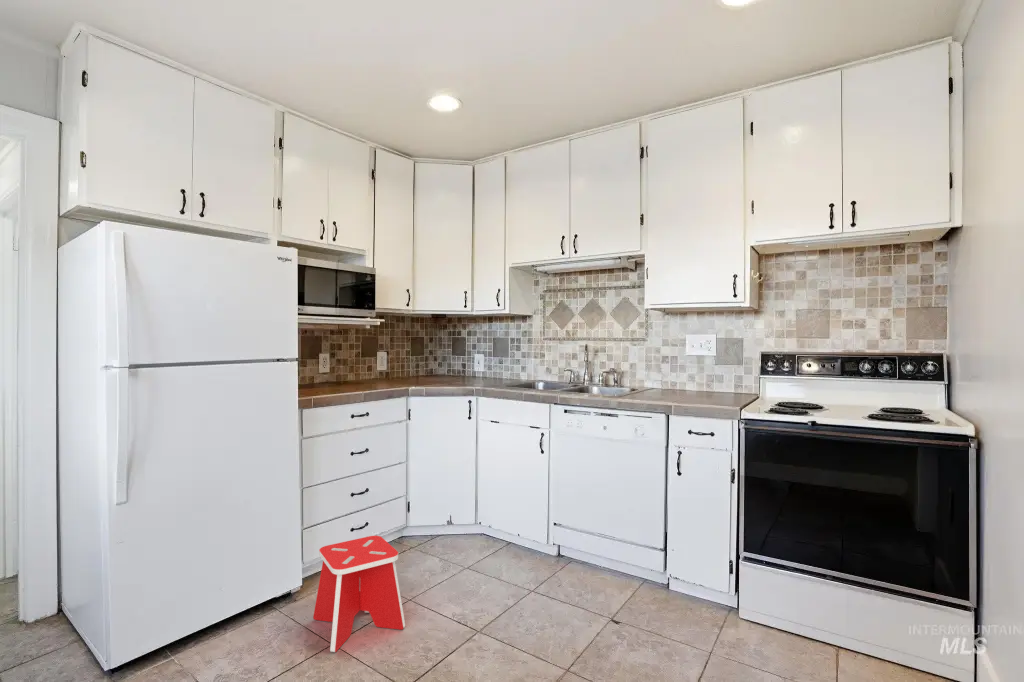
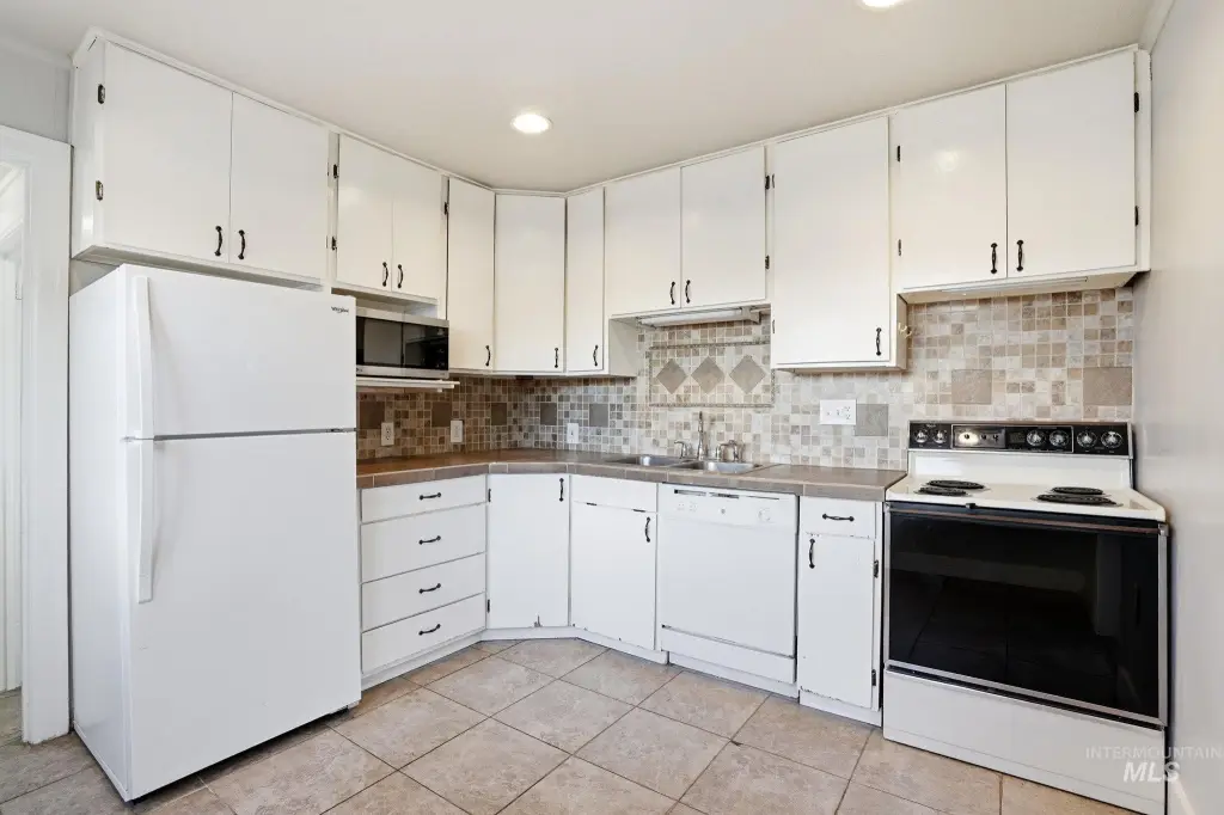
- step stool [312,535,406,653]
